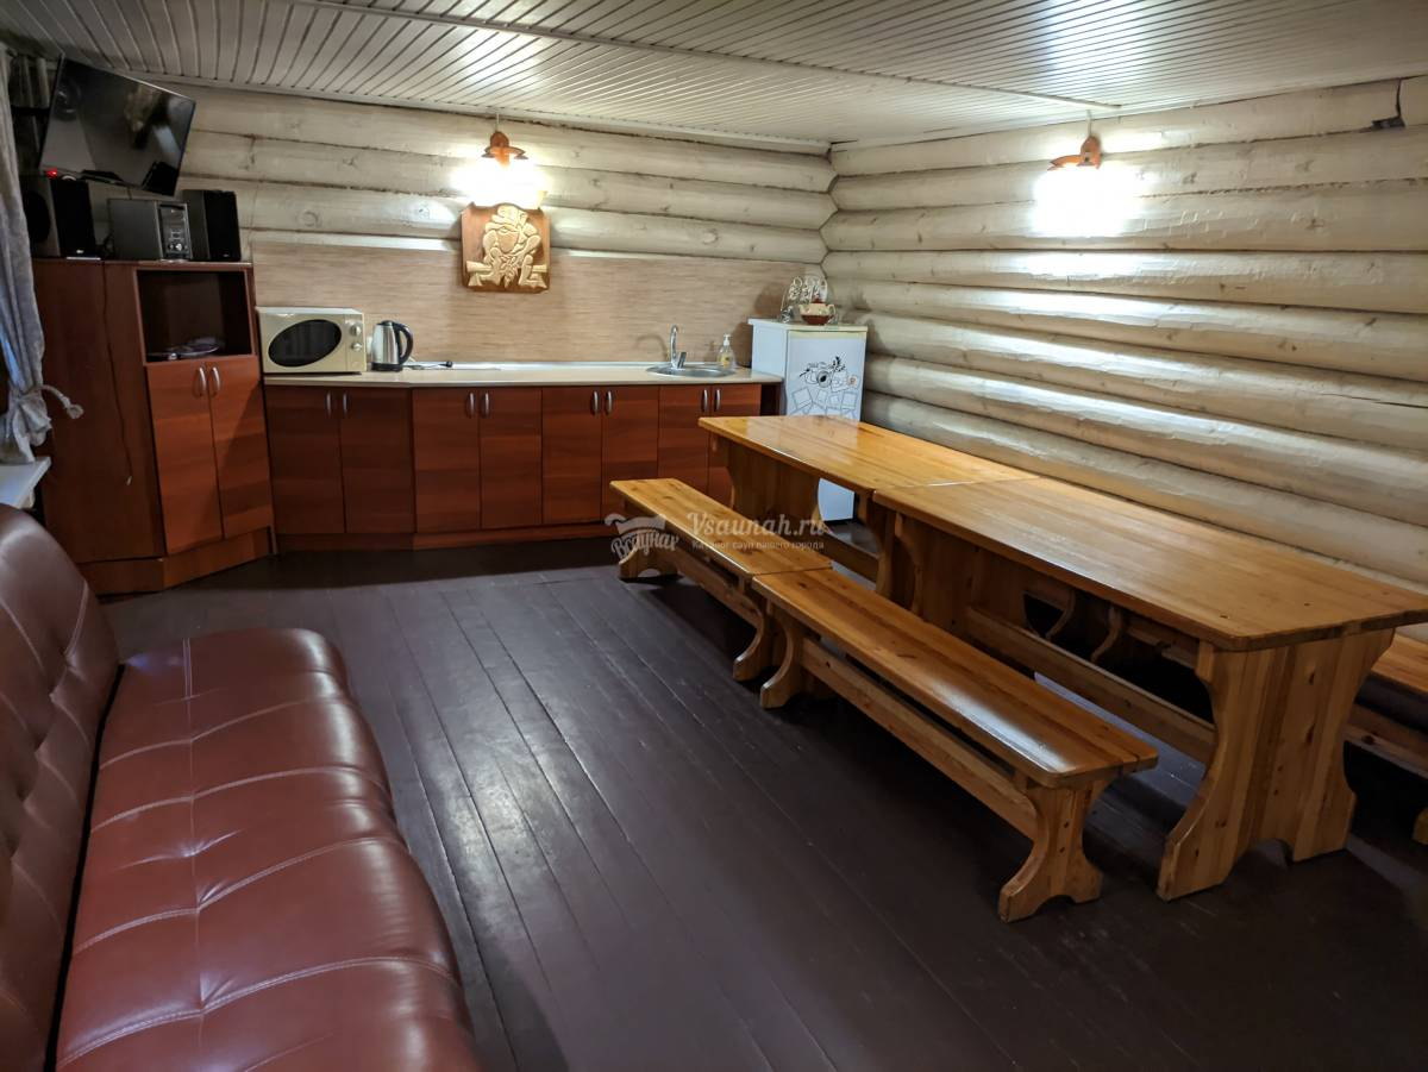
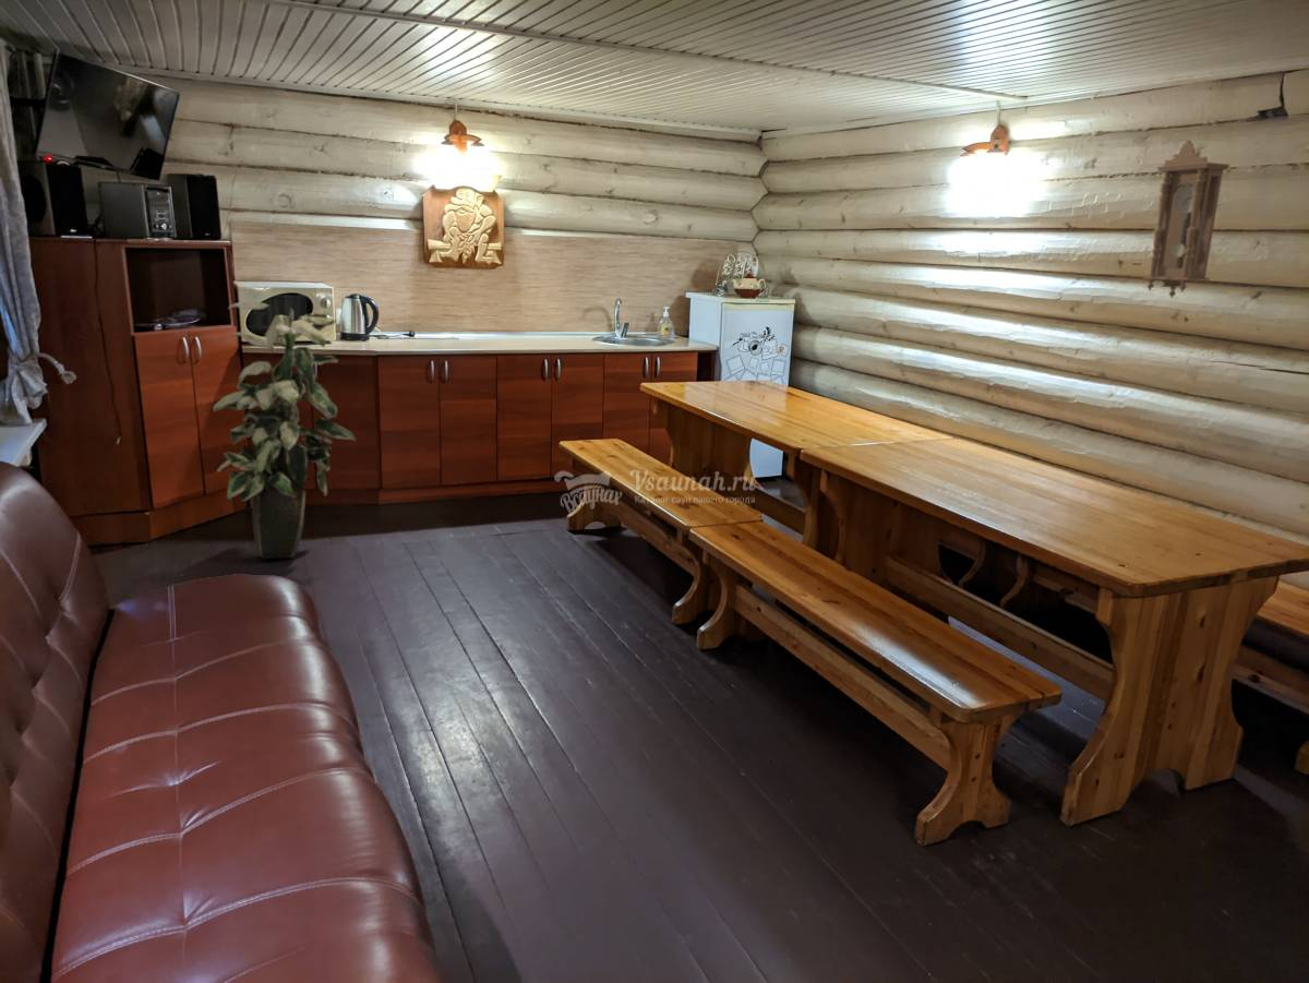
+ indoor plant [212,300,357,560]
+ pendulum clock [1141,139,1232,299]
